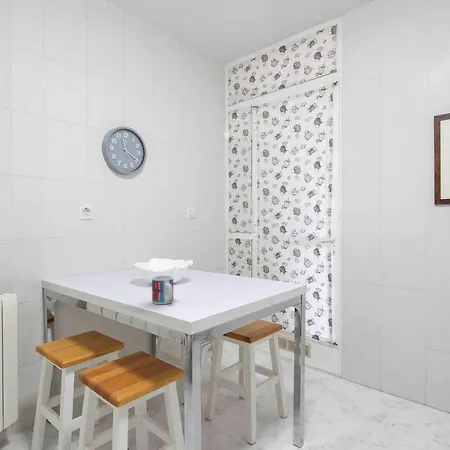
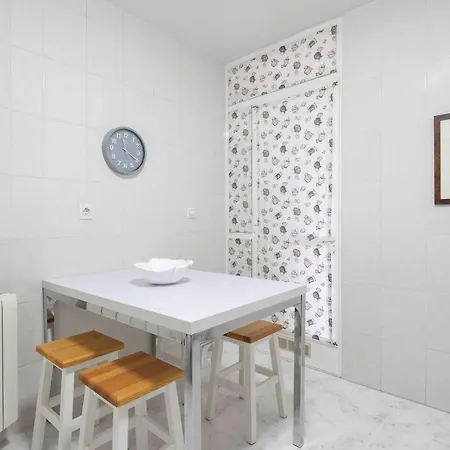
- mug [151,275,174,305]
